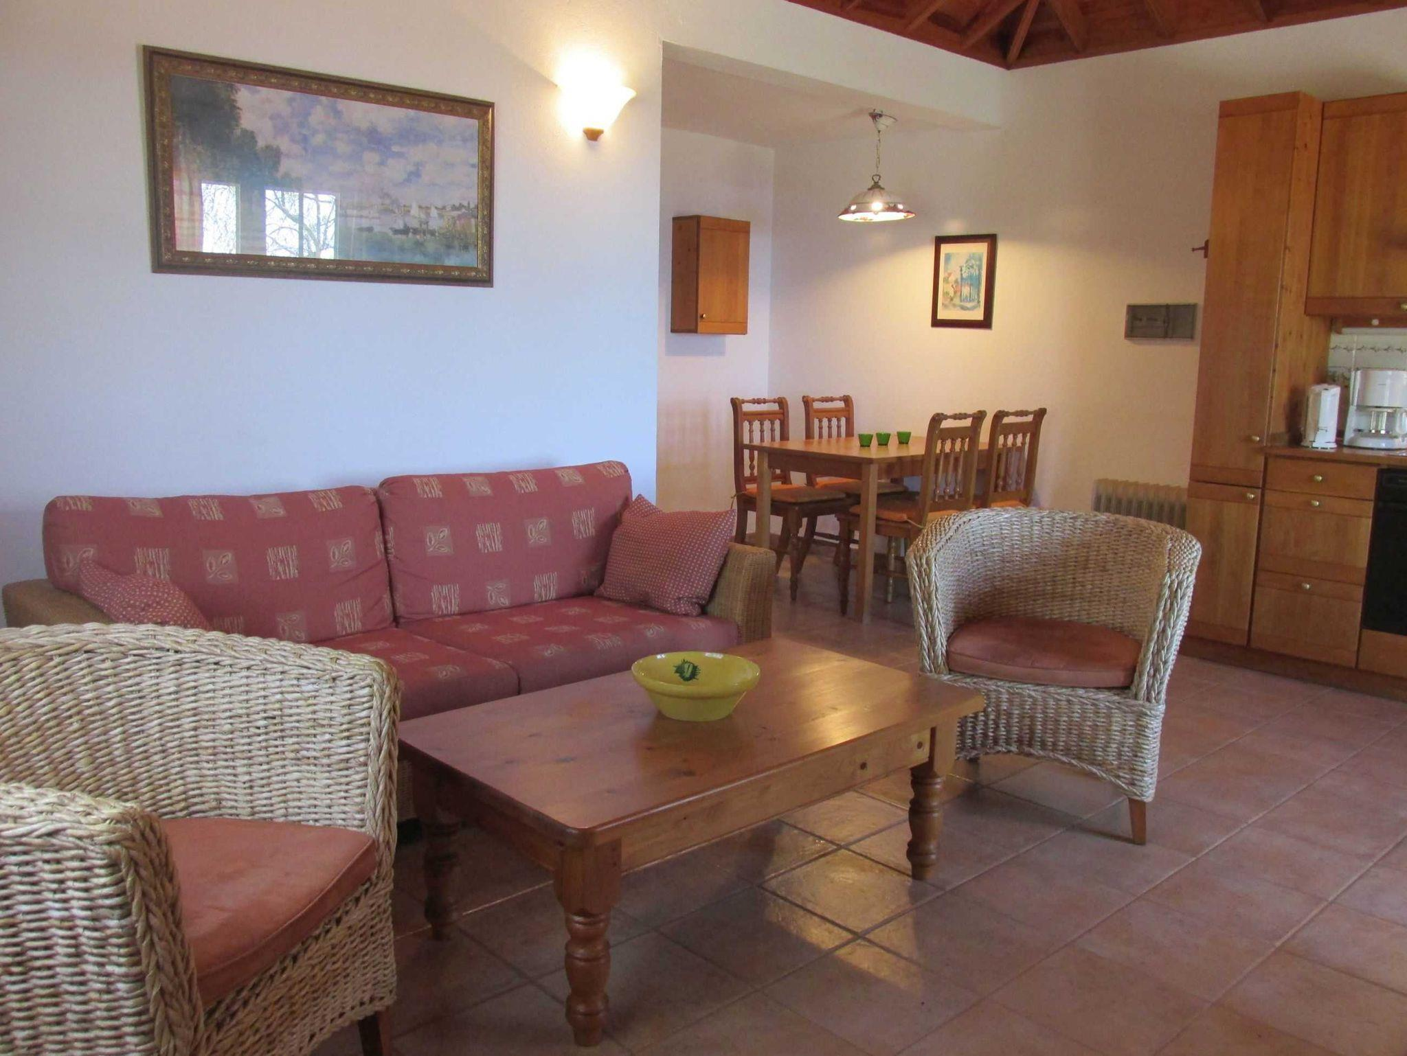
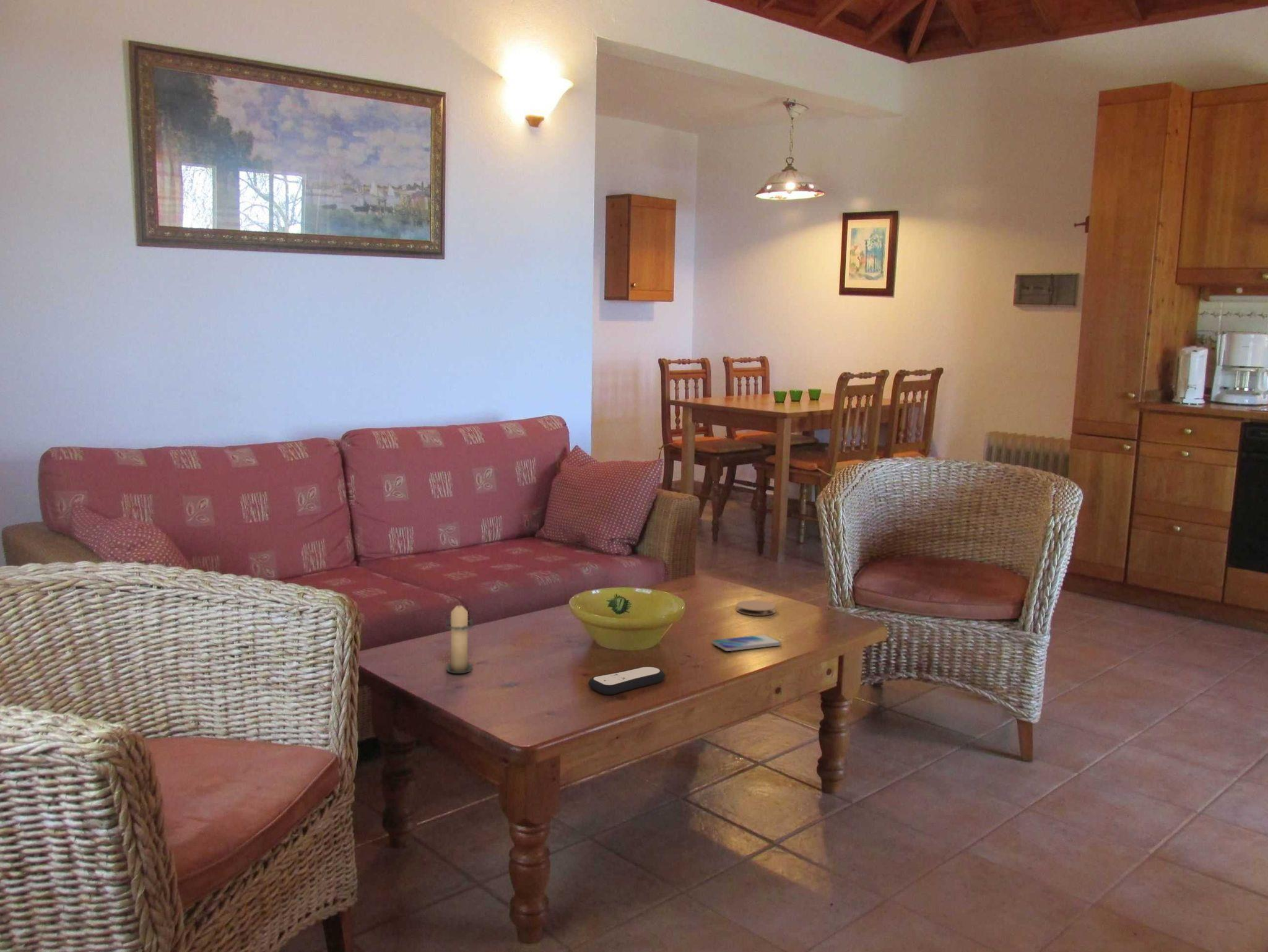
+ smartphone [711,634,782,652]
+ remote control [588,665,666,695]
+ candle [442,600,476,674]
+ coaster [736,600,776,617]
